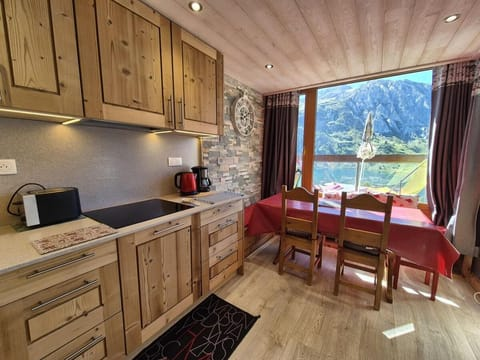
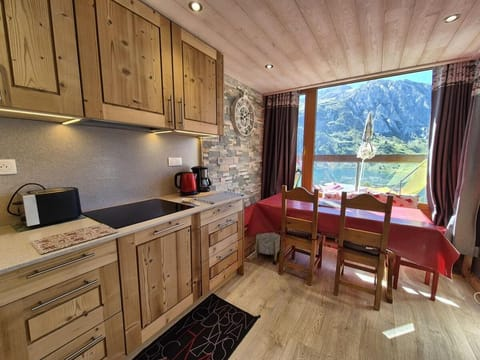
+ stool [254,232,281,261]
